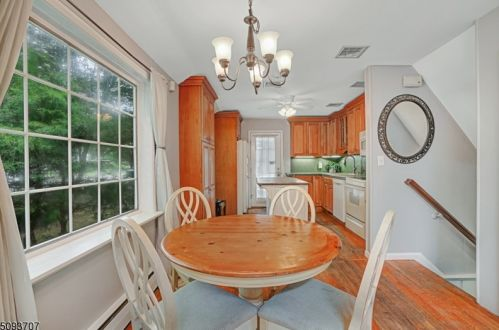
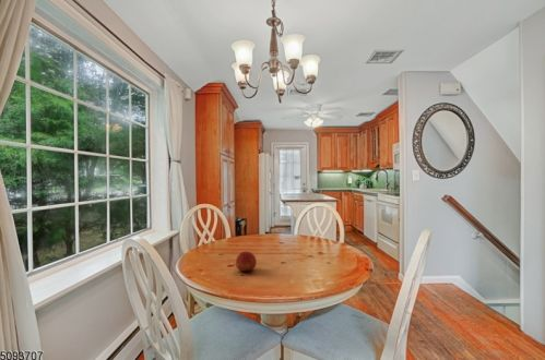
+ fruit [235,251,258,274]
